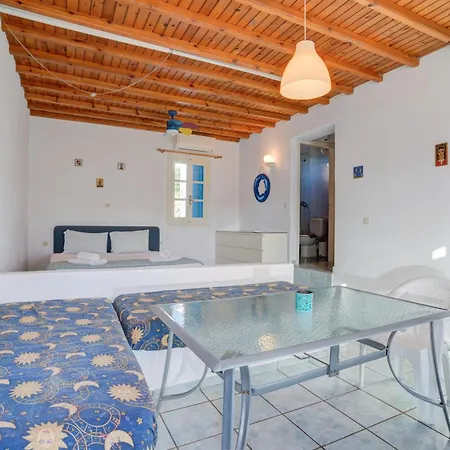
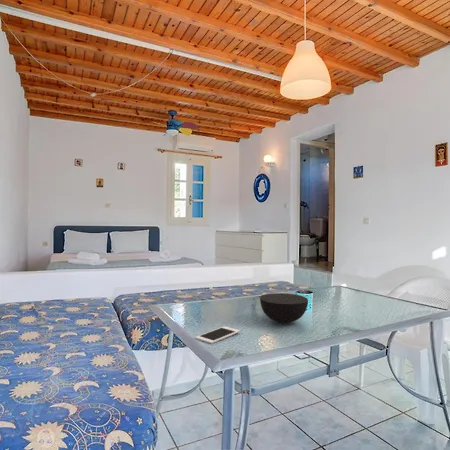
+ bowl [259,292,309,324]
+ cell phone [195,325,241,345]
